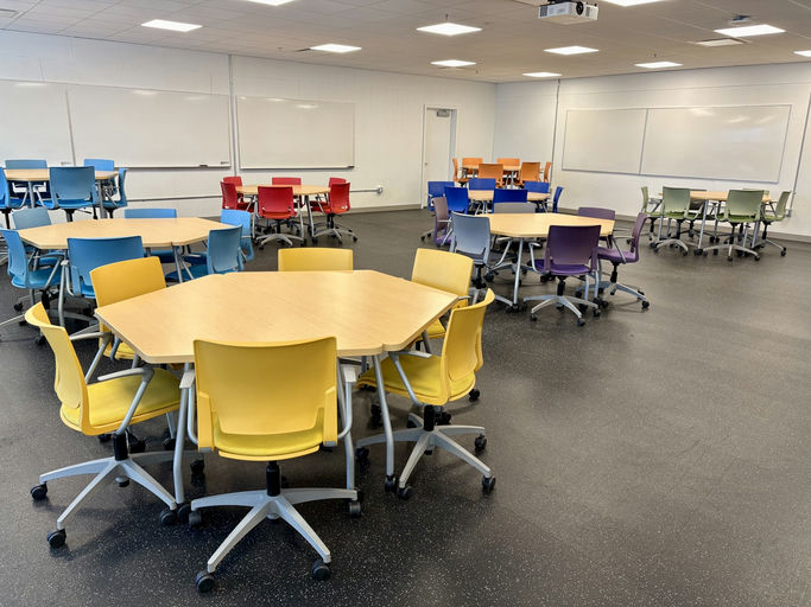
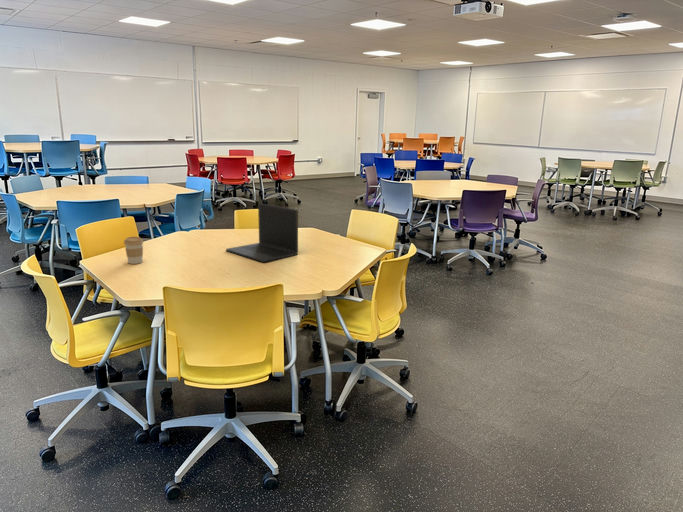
+ coffee cup [123,236,144,265]
+ laptop [225,202,299,263]
